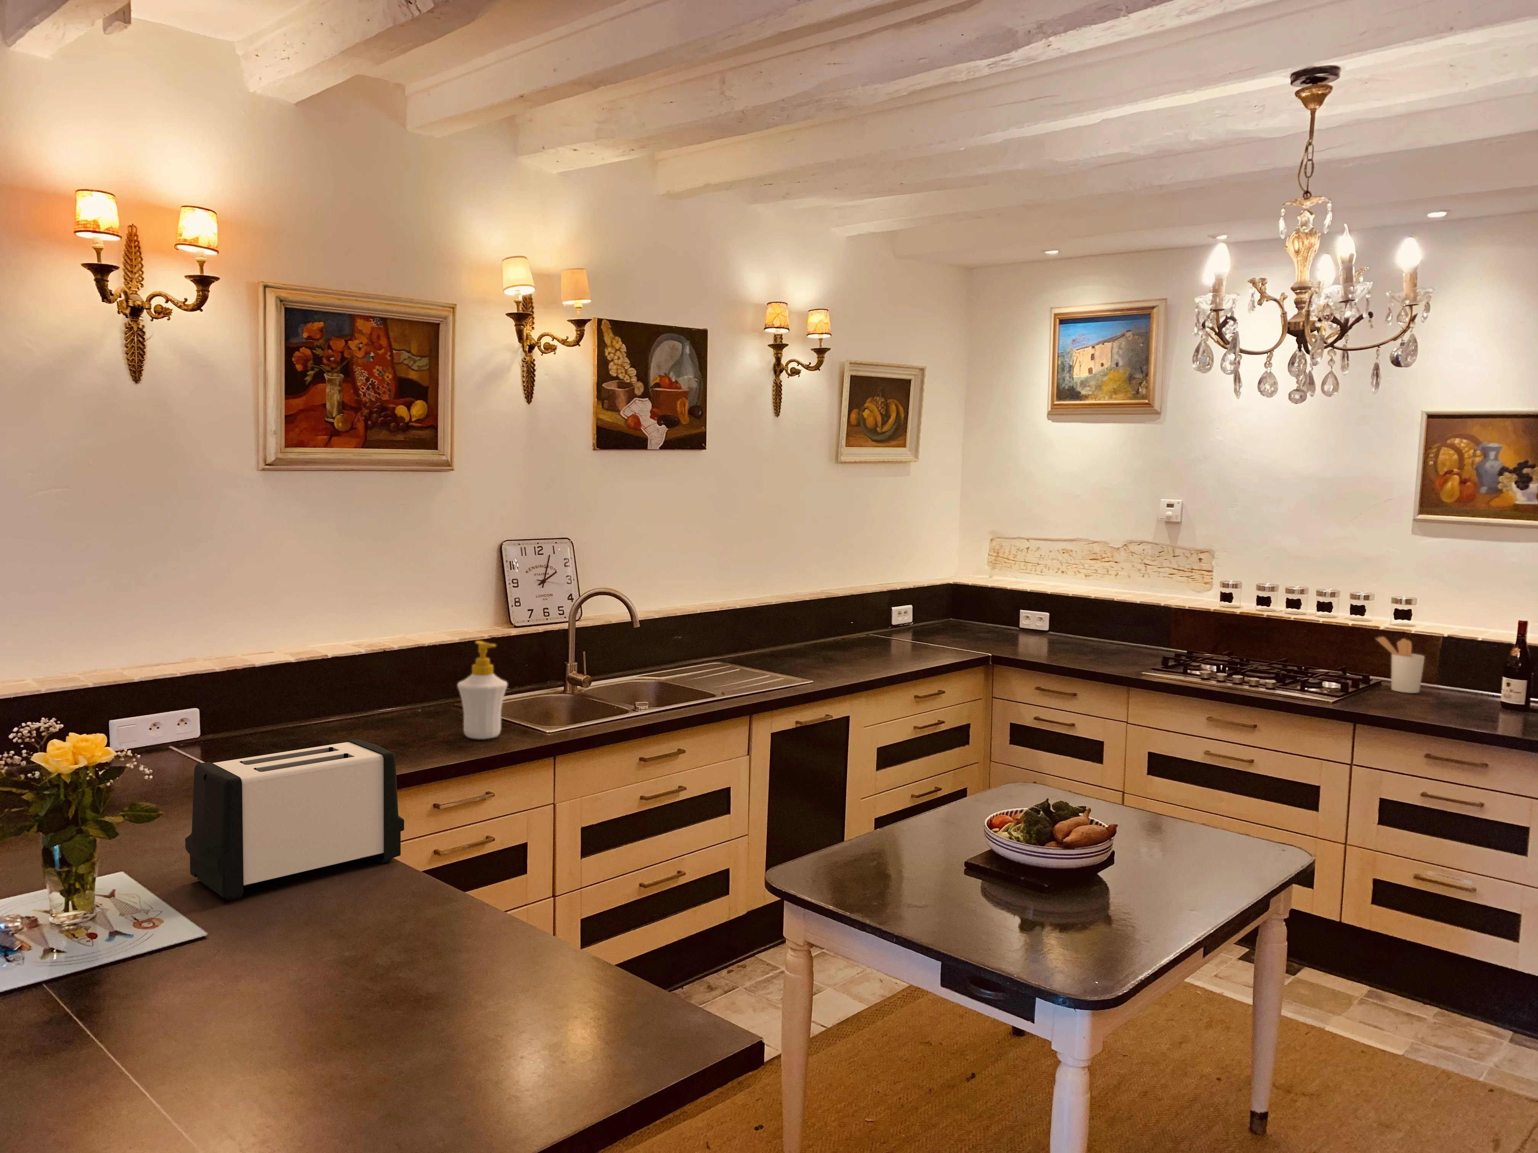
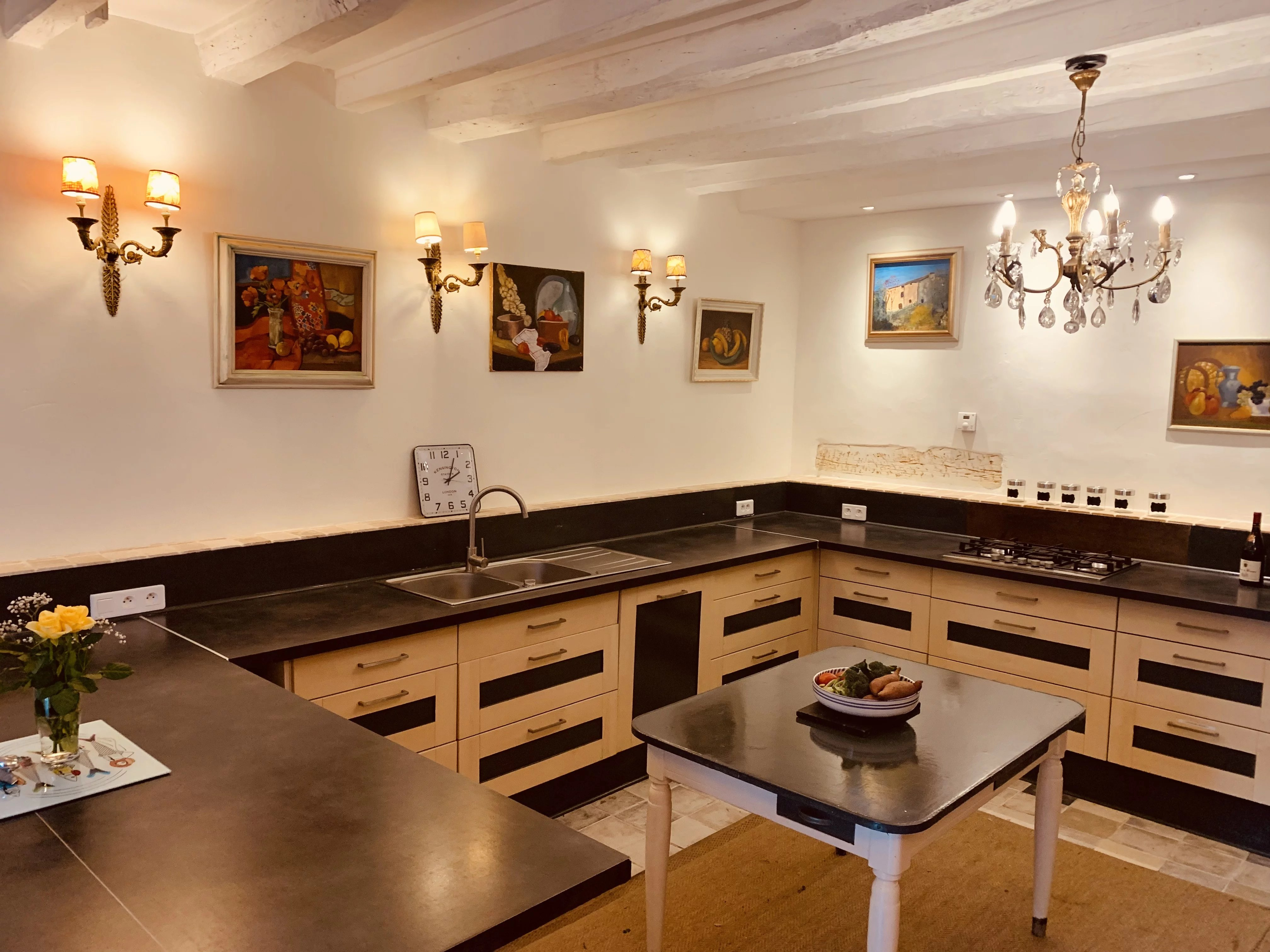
- utensil holder [1376,636,1425,694]
- toaster [185,739,404,900]
- soap bottle [457,641,507,740]
